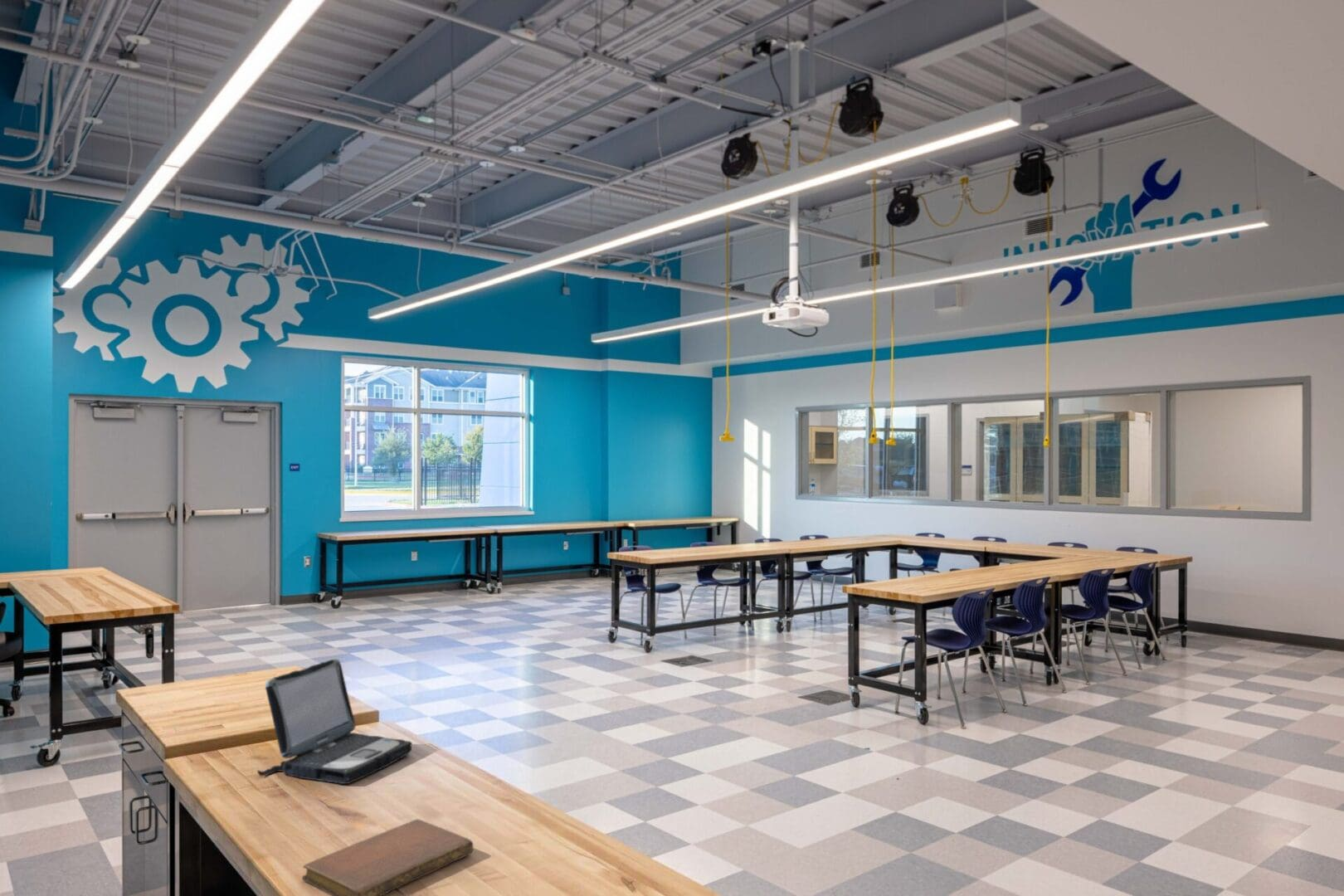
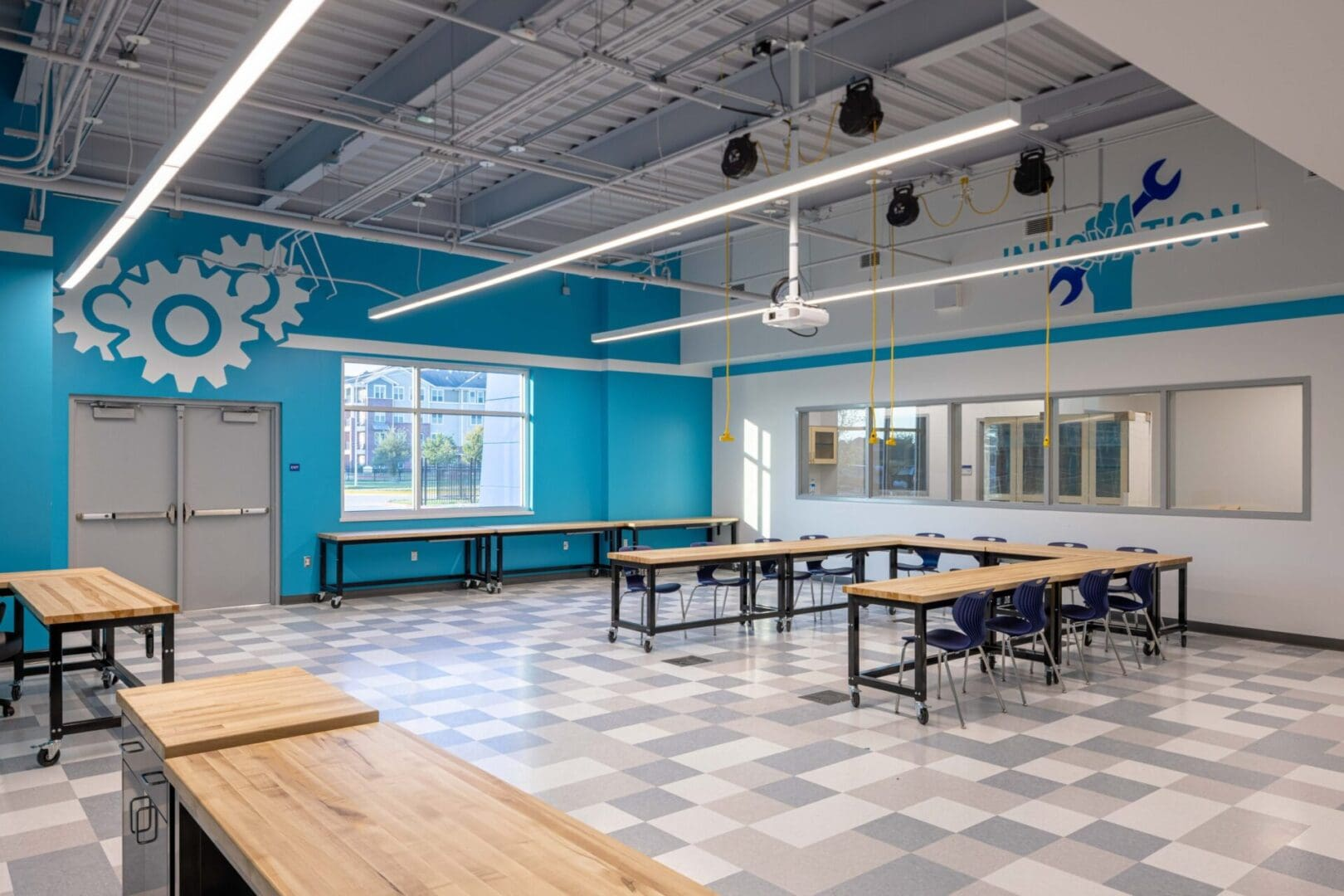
- laptop [256,658,413,785]
- notebook [301,818,474,896]
